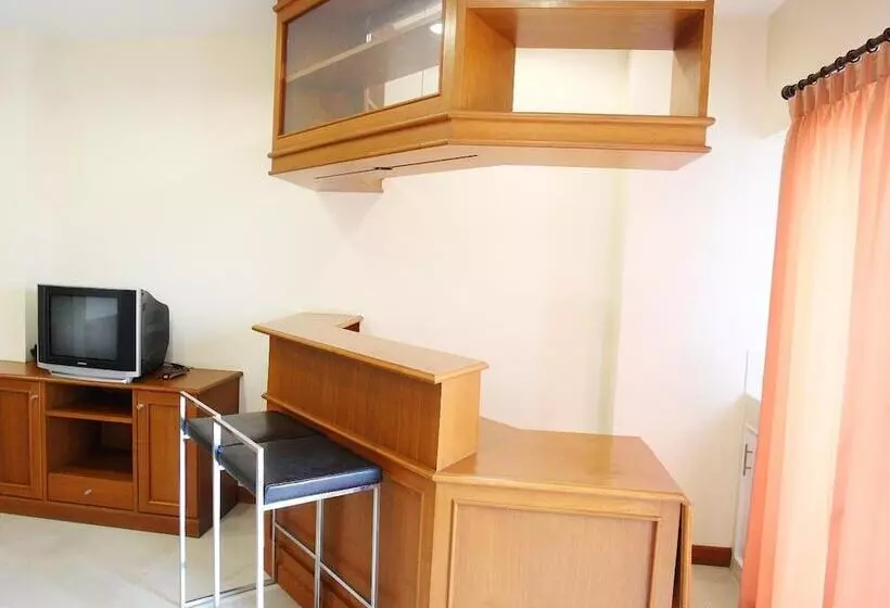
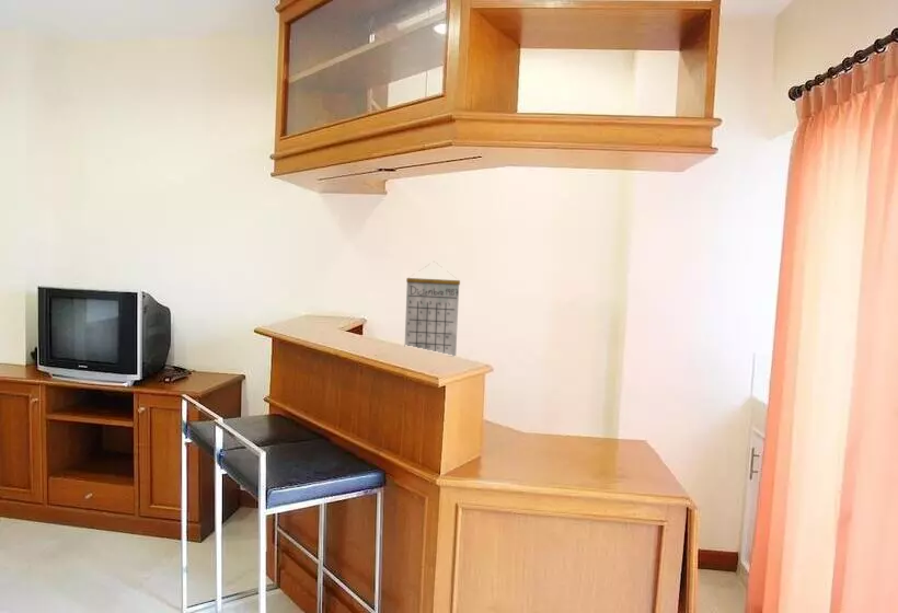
+ calendar [404,261,461,357]
